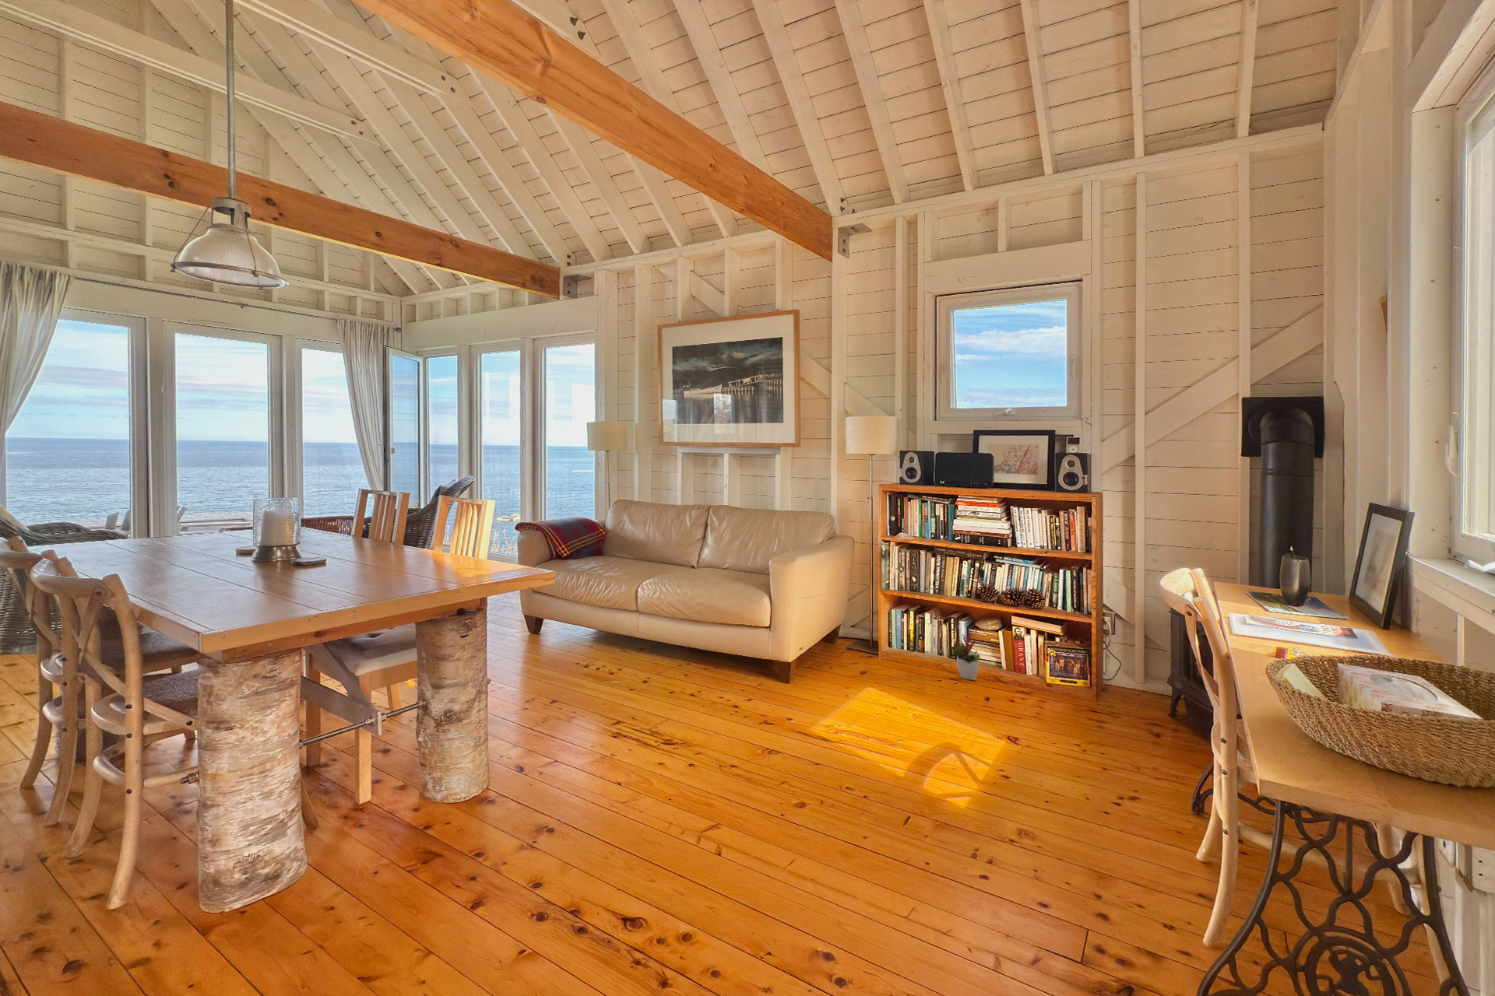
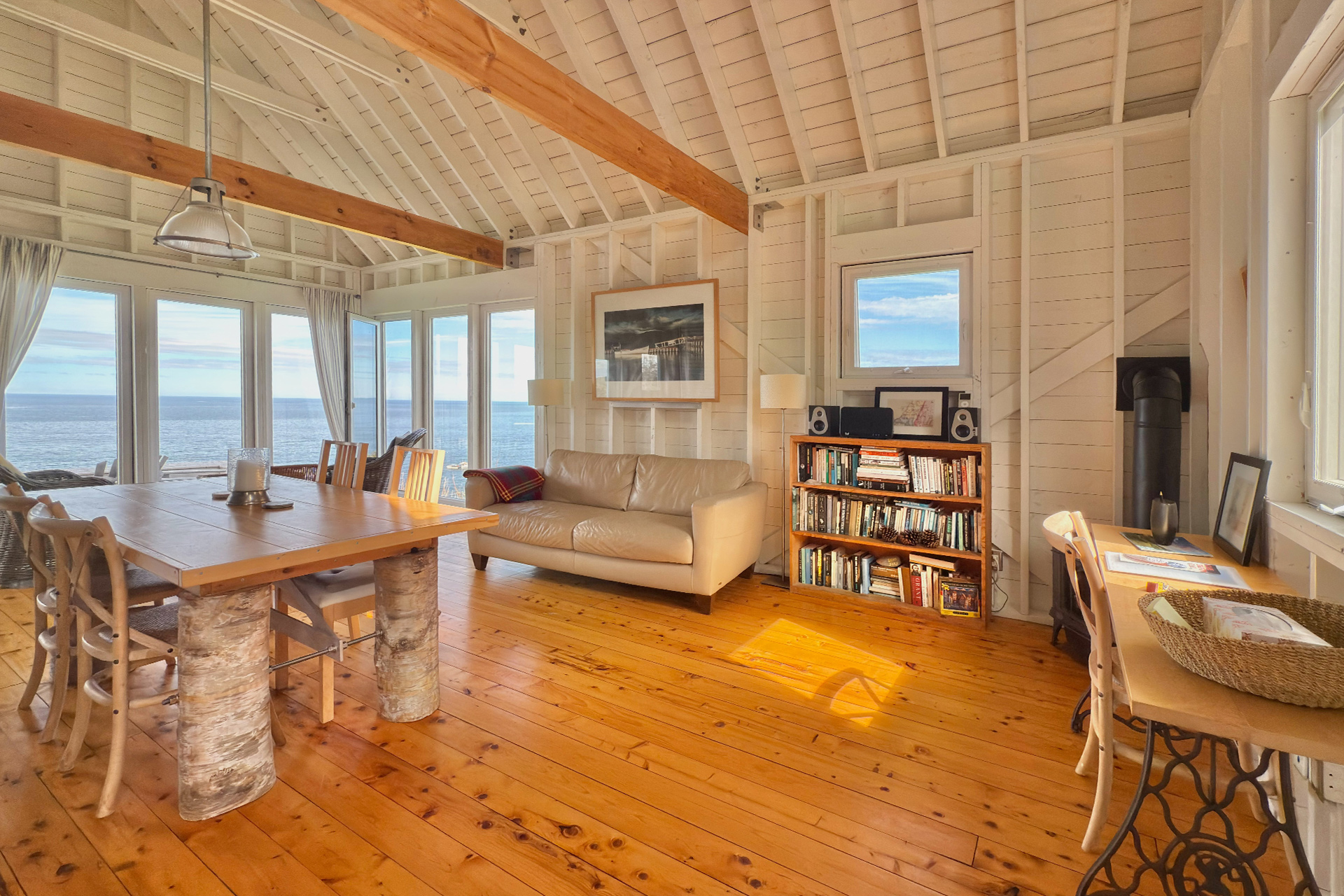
- decorative plant [953,634,980,680]
